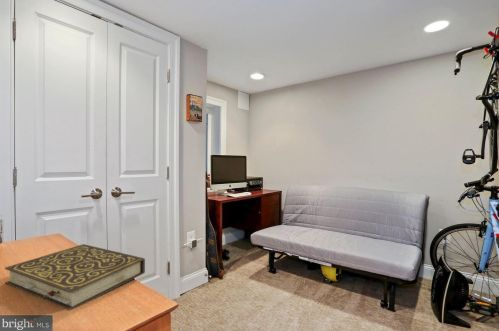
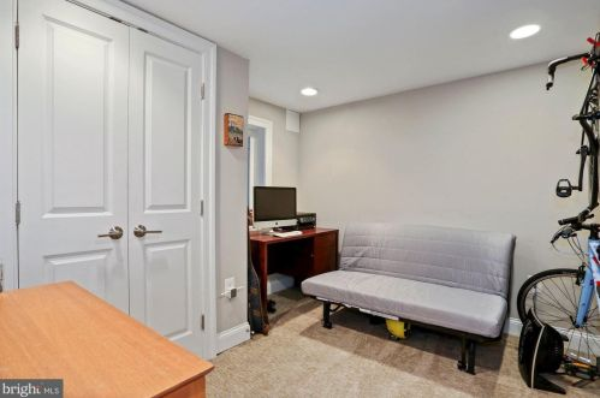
- book [4,243,146,311]
